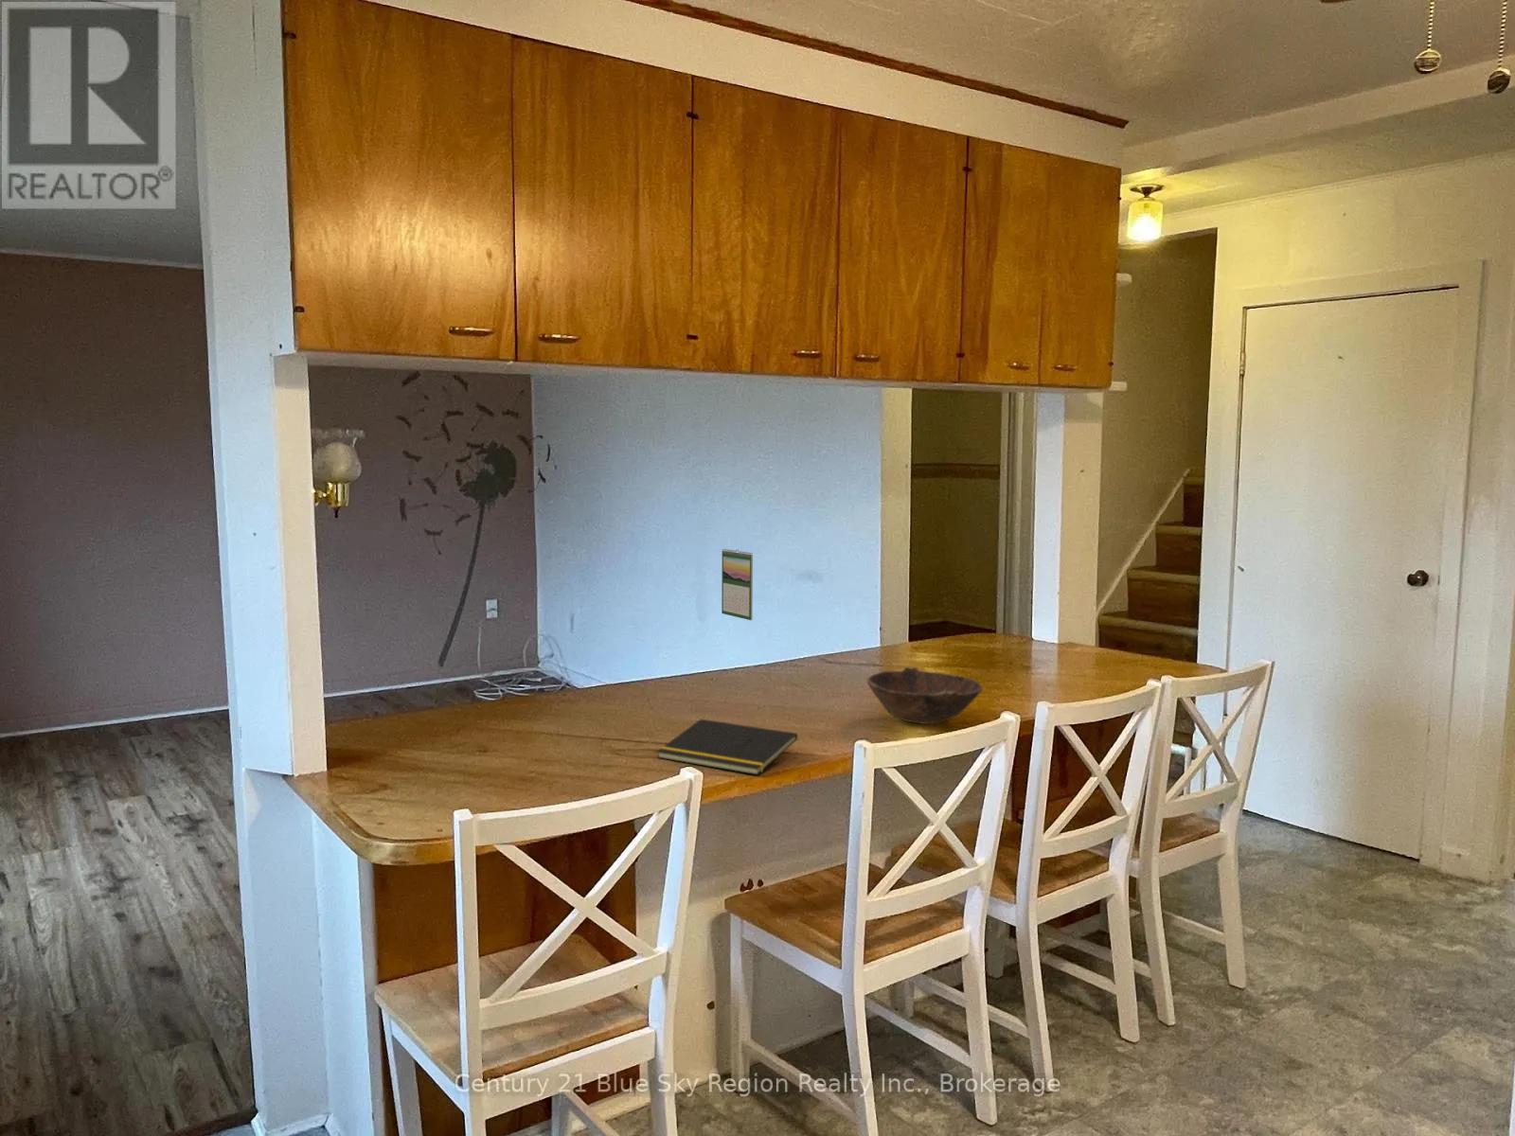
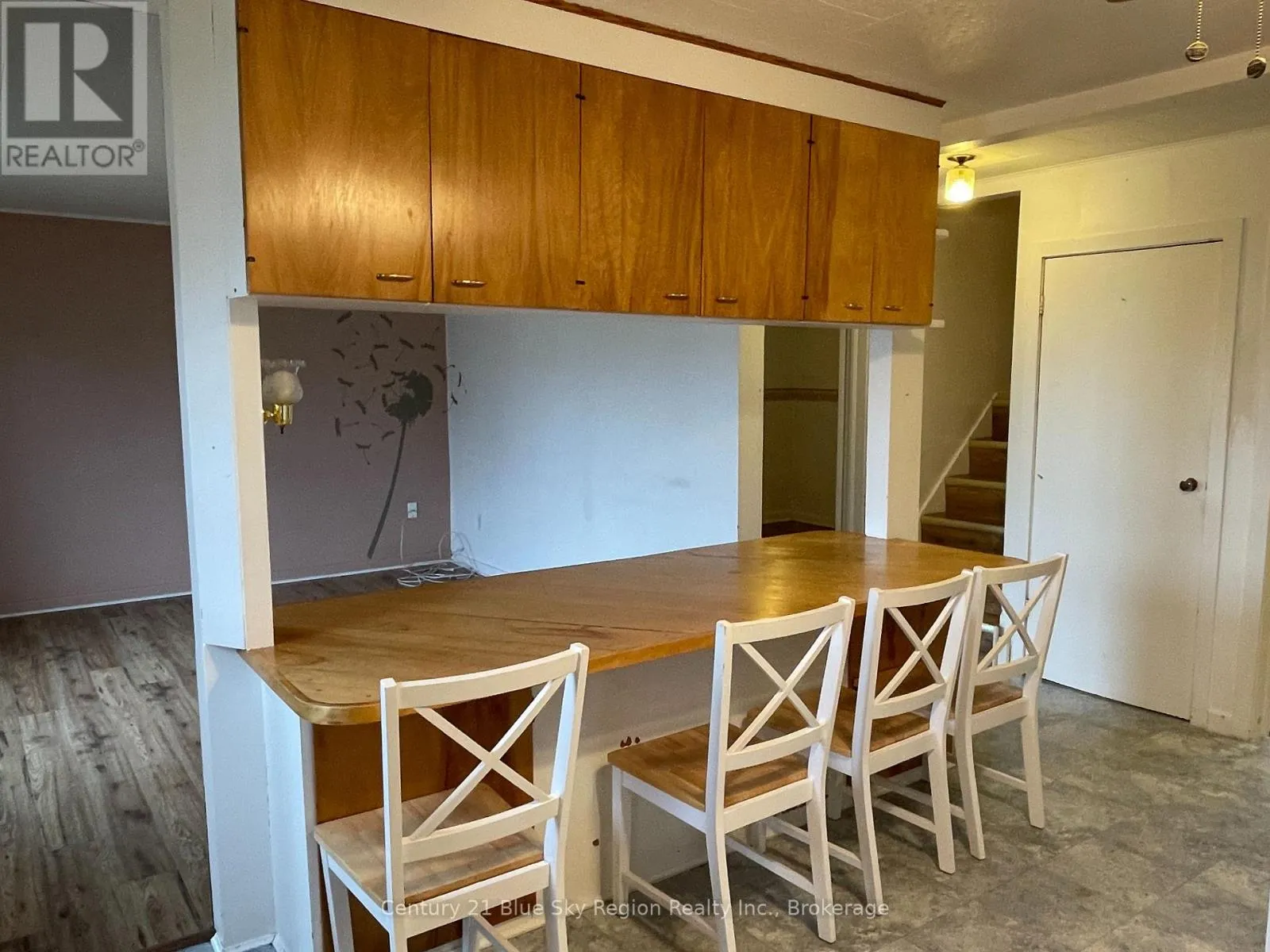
- bowl [866,667,984,726]
- notepad [656,718,798,777]
- calendar [721,548,754,621]
